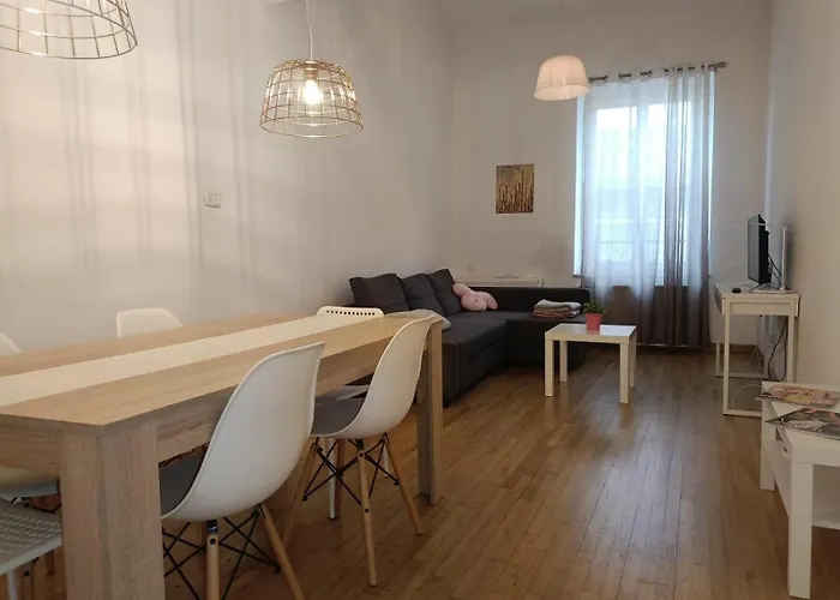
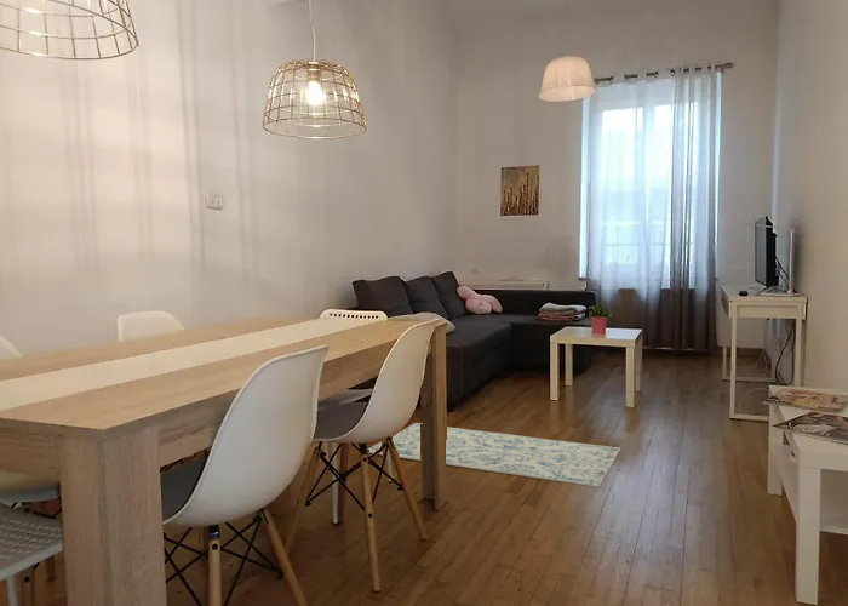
+ rug [367,422,623,488]
